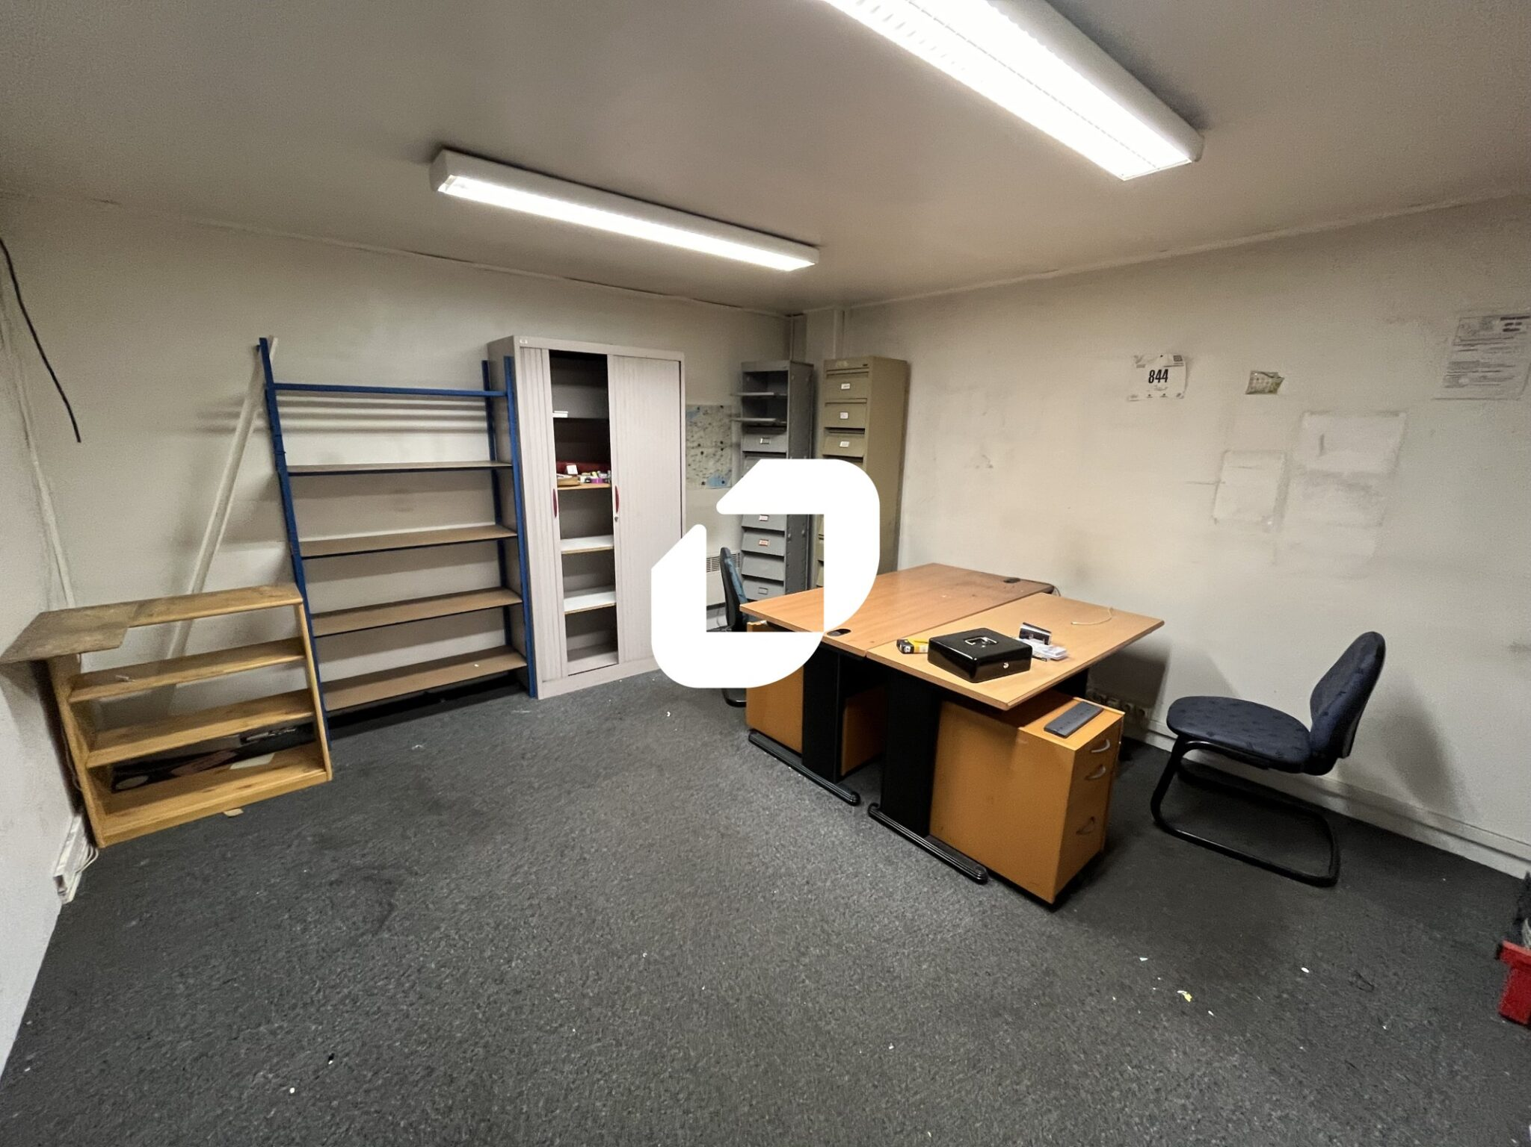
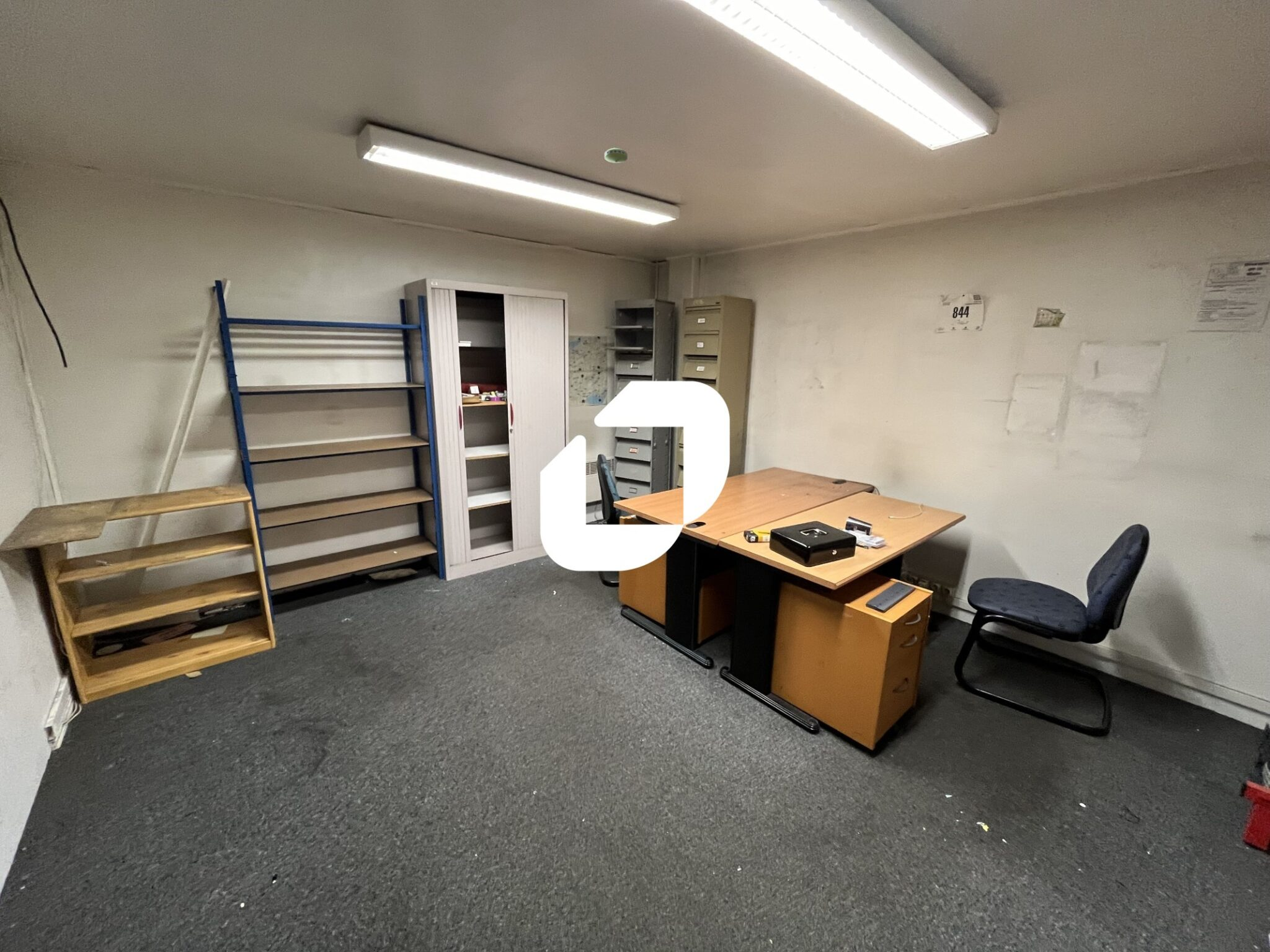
+ smoke detector [604,147,628,164]
+ bag [368,568,419,580]
